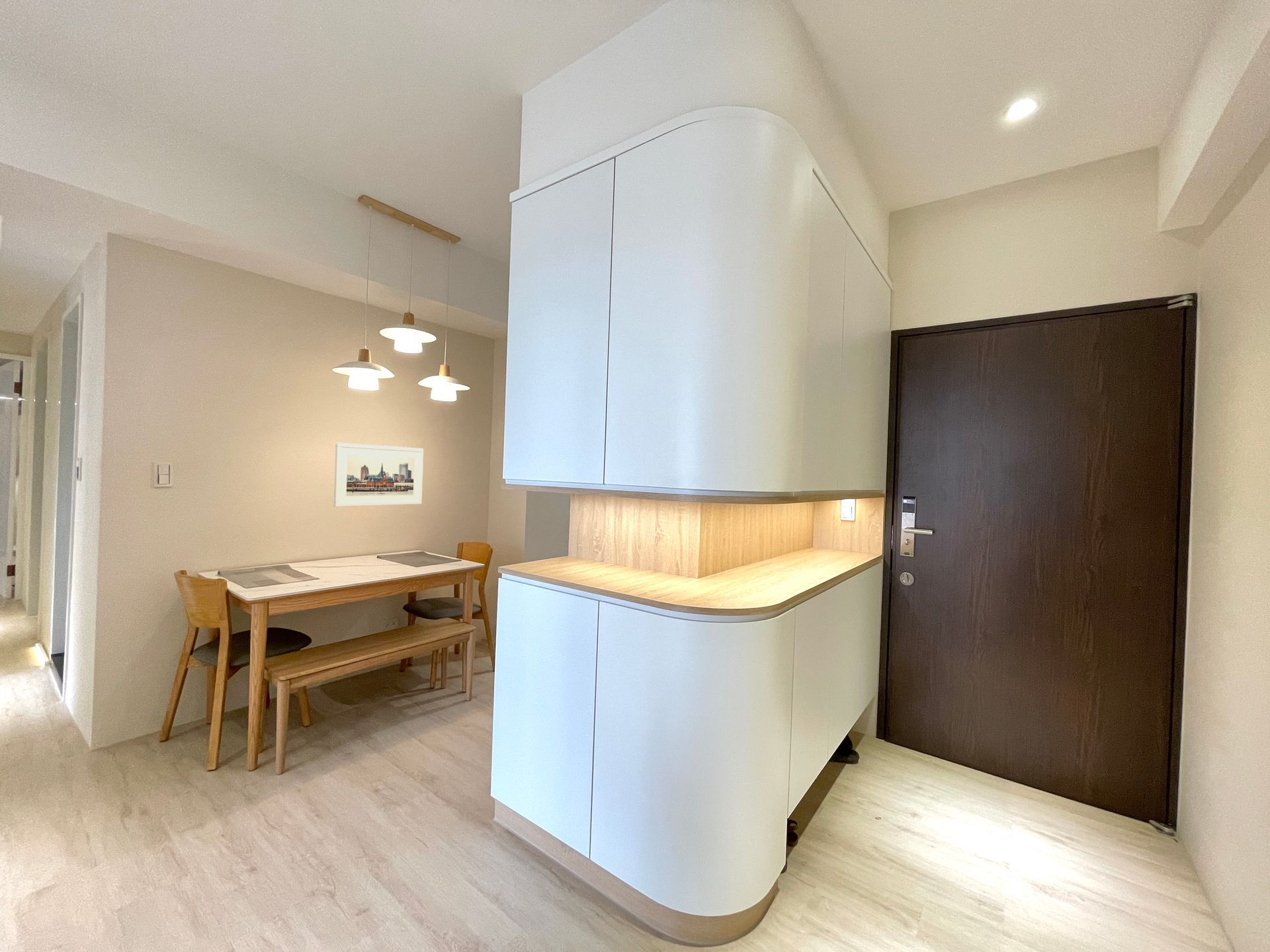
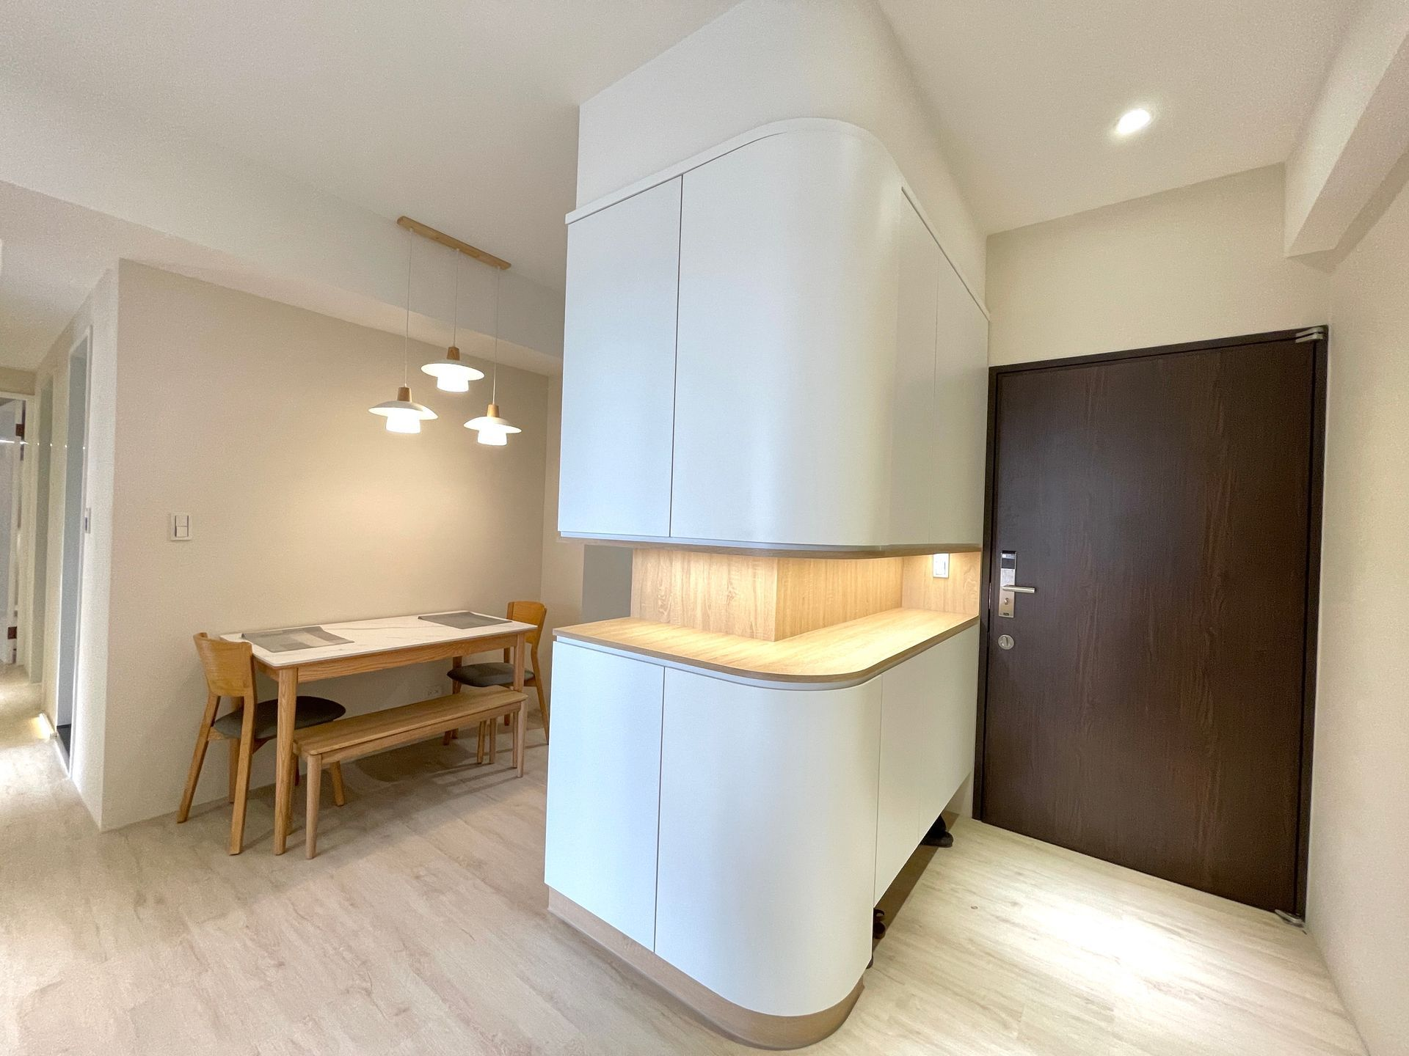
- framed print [333,442,424,508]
